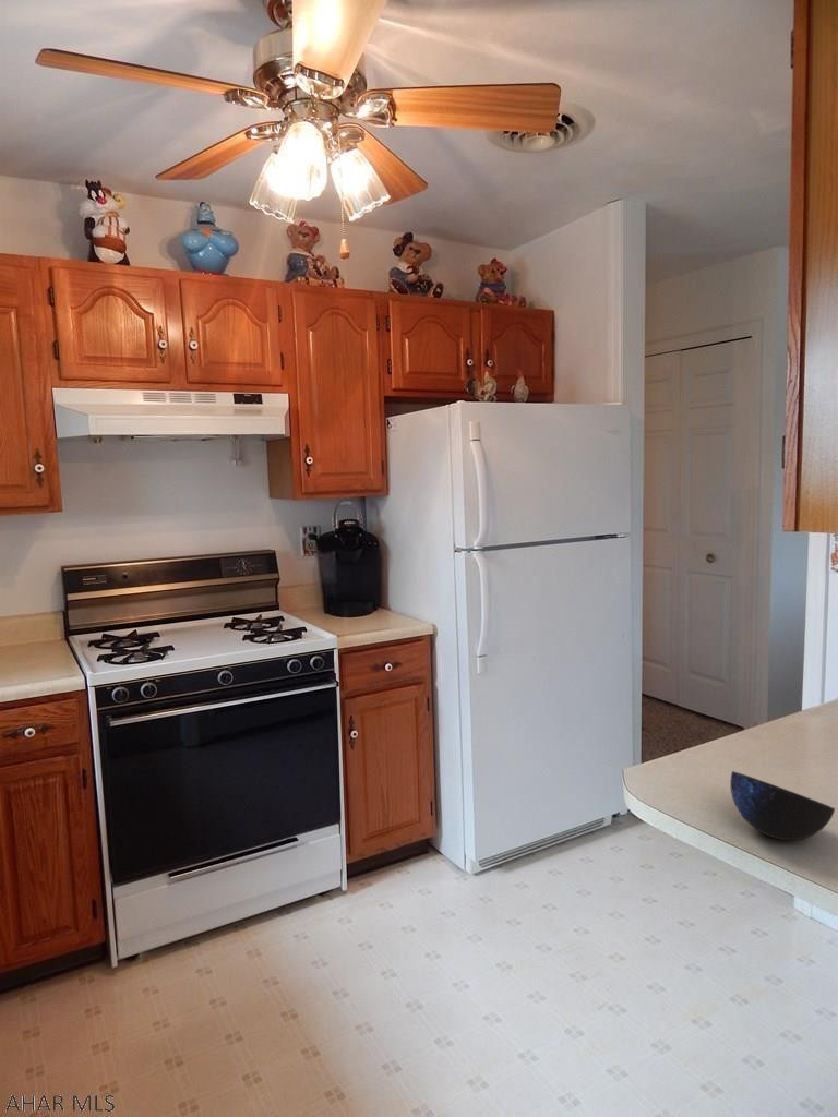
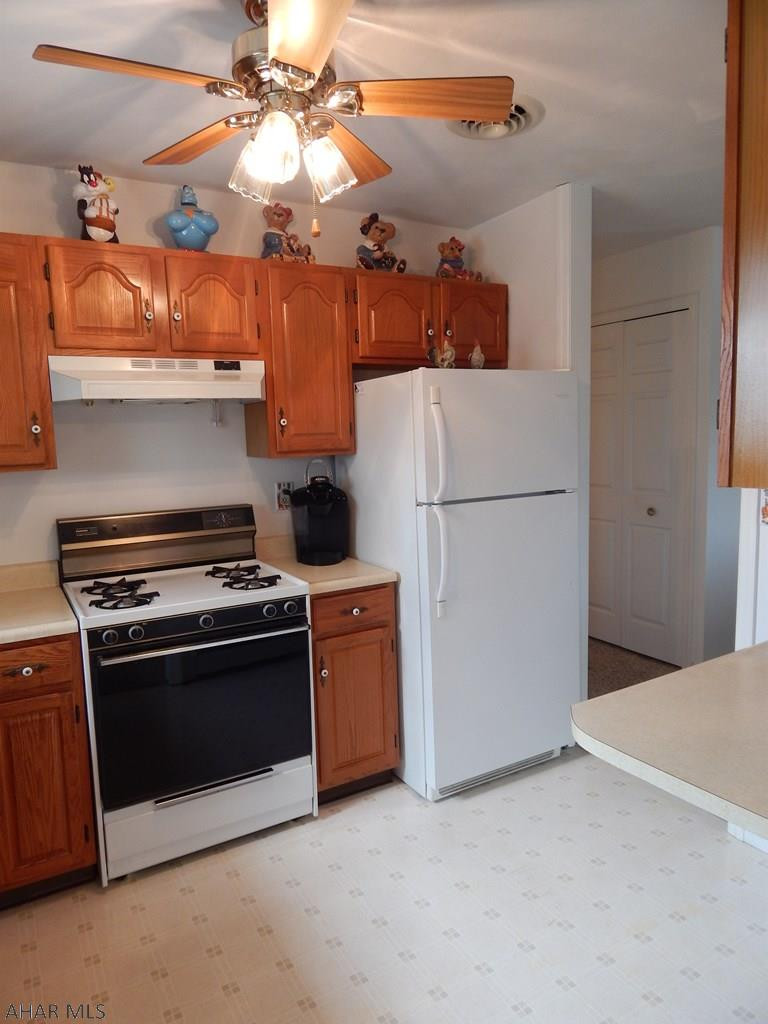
- bowl [729,770,836,841]
